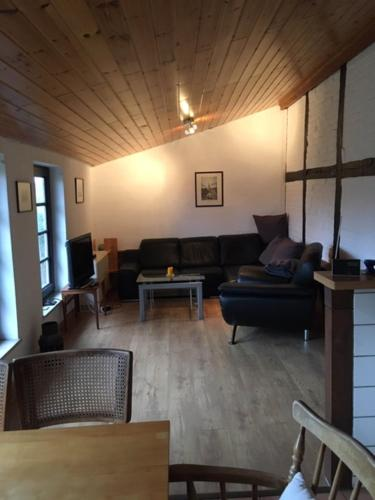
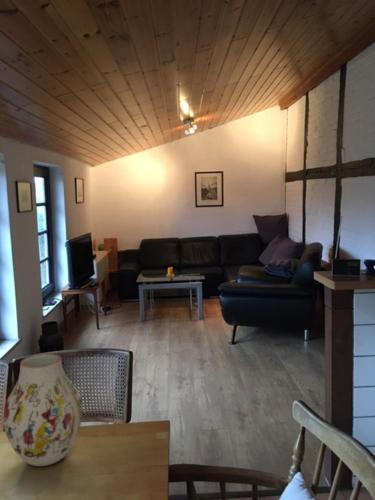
+ vase [2,353,83,467]
